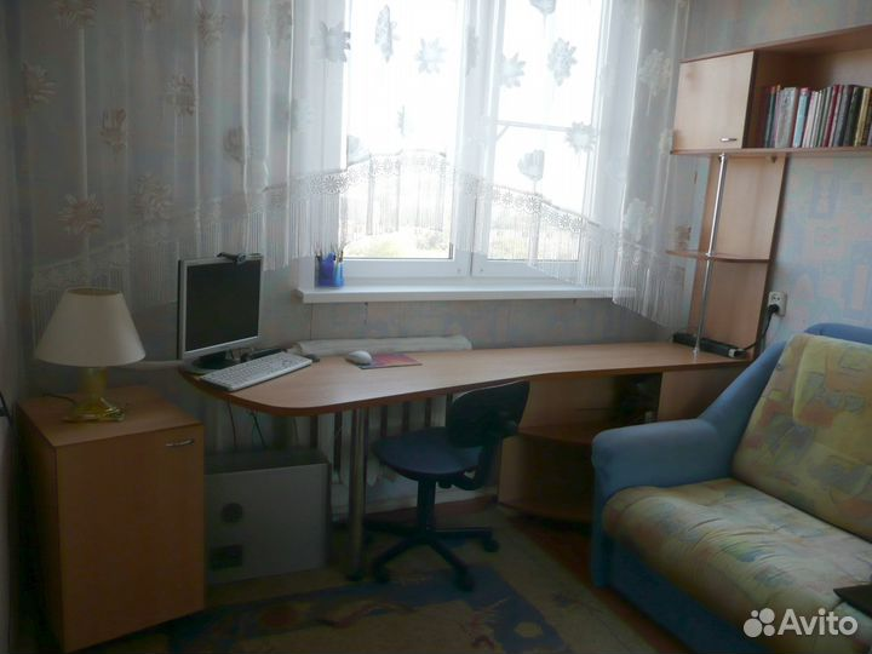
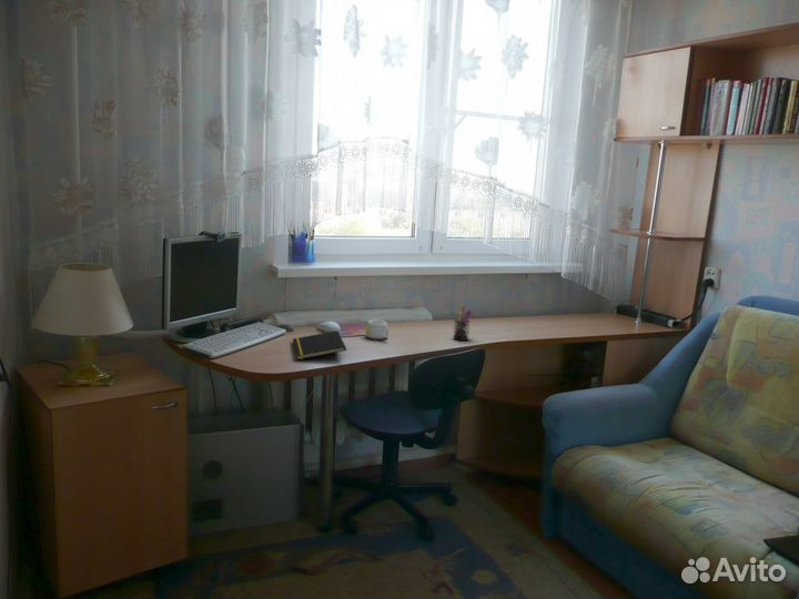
+ mug [364,319,390,341]
+ notepad [292,329,347,361]
+ pen holder [449,305,473,342]
